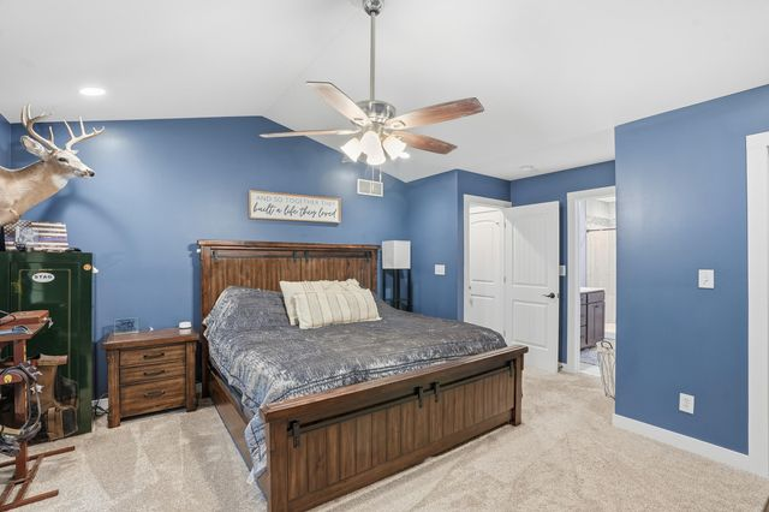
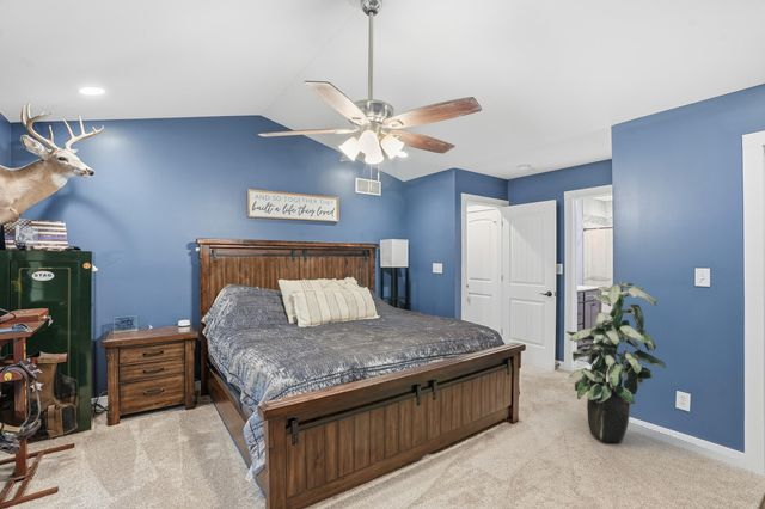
+ indoor plant [565,275,667,444]
